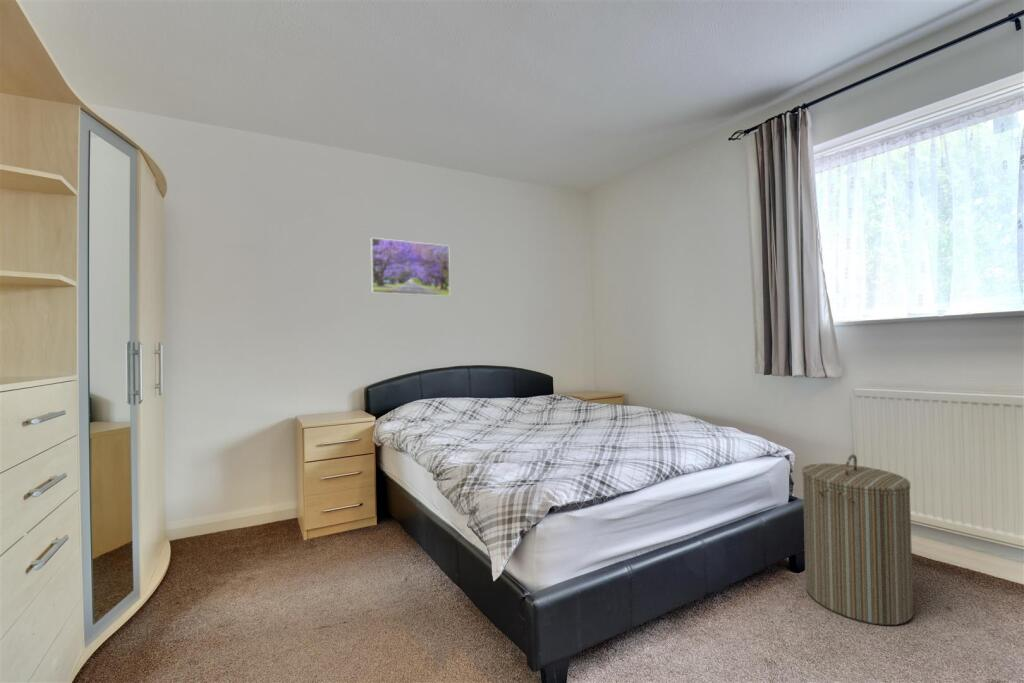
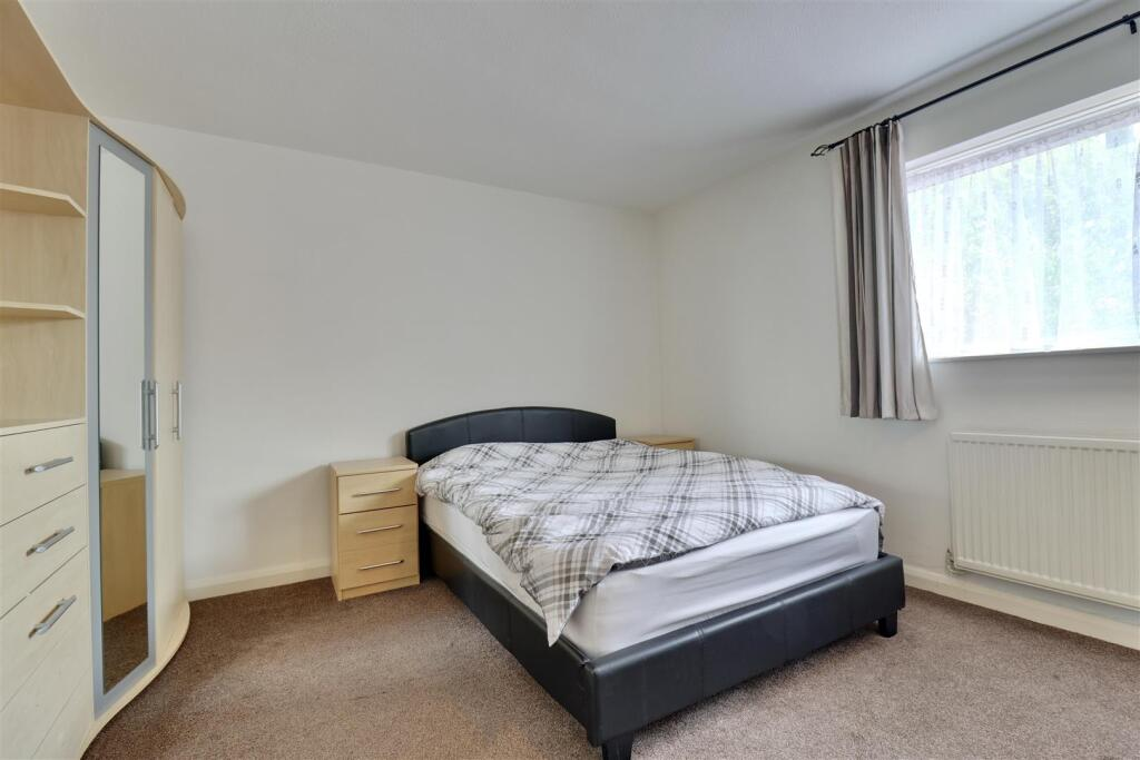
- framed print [369,237,451,298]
- laundry hamper [801,453,914,626]
